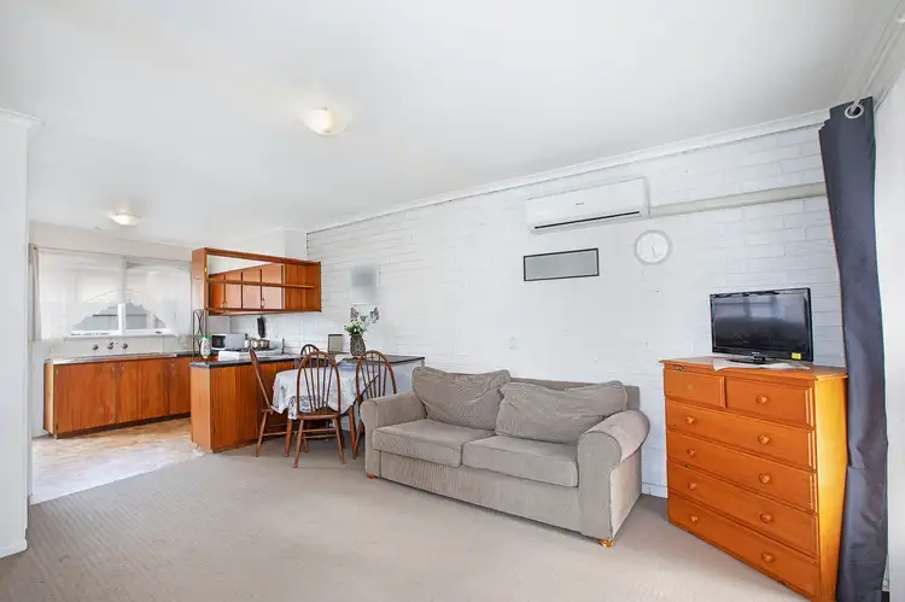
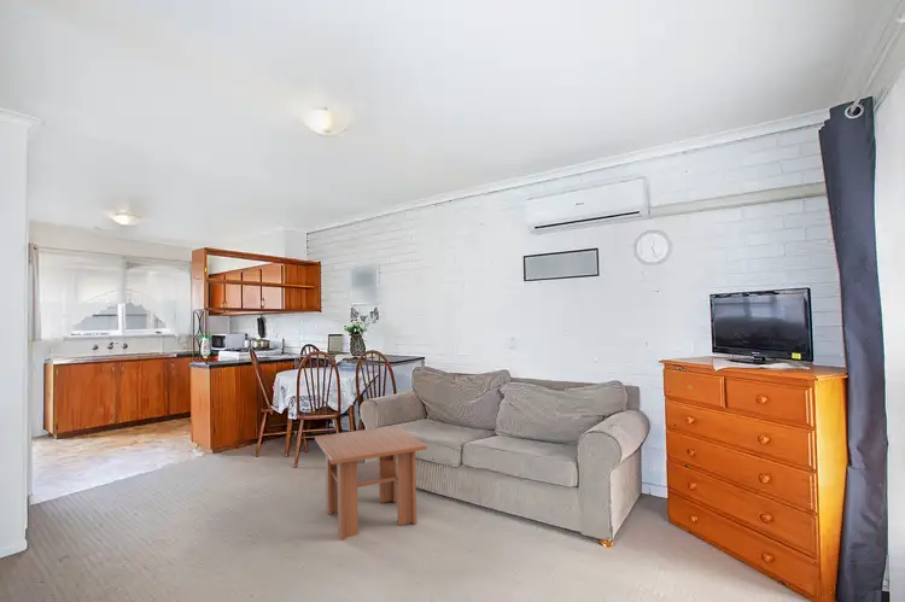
+ coffee table [314,425,428,542]
